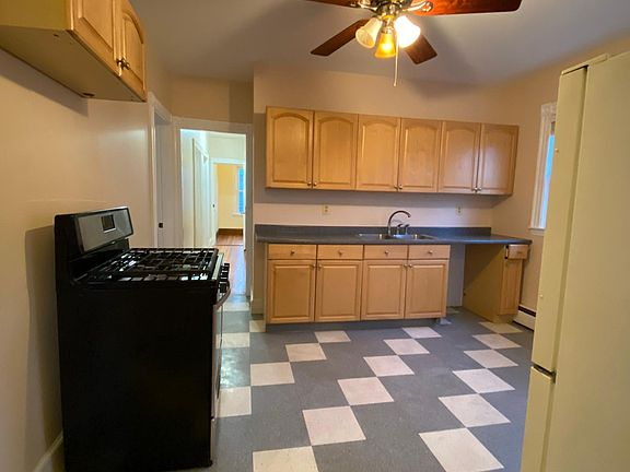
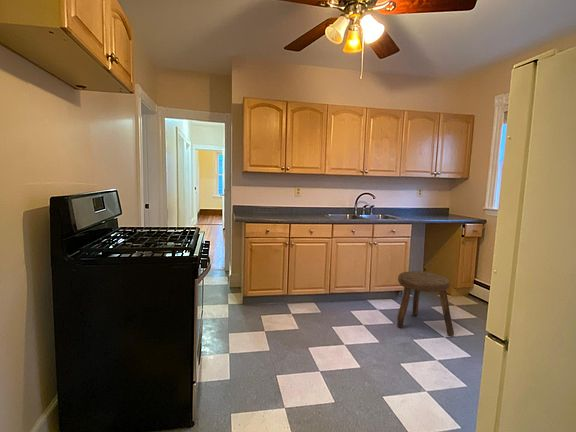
+ stool [396,270,455,337]
